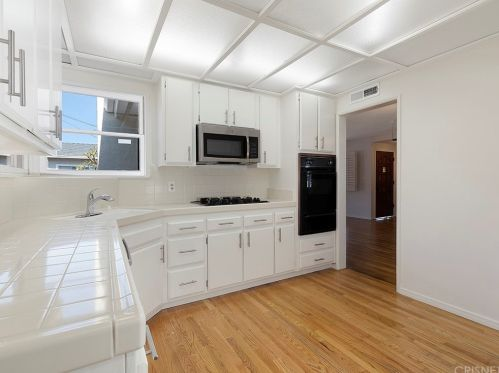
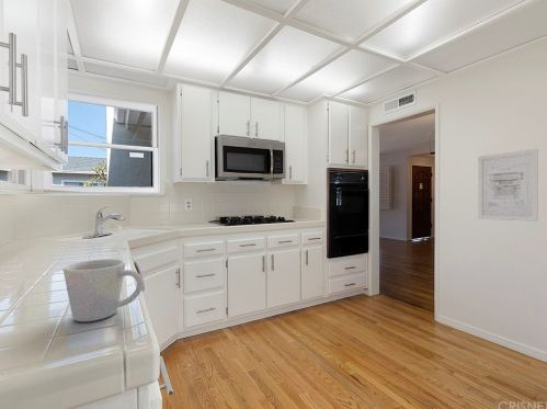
+ mug [62,259,145,322]
+ wall art [477,148,539,223]
